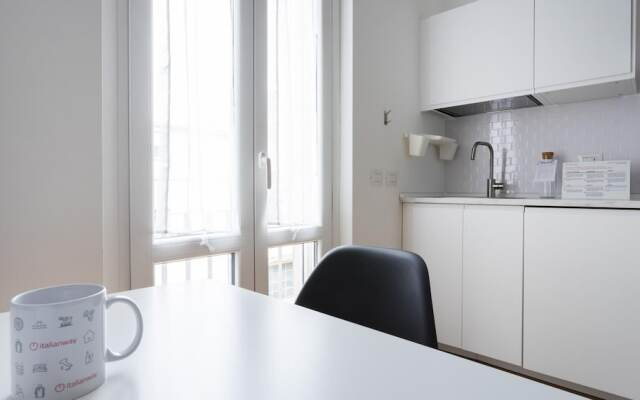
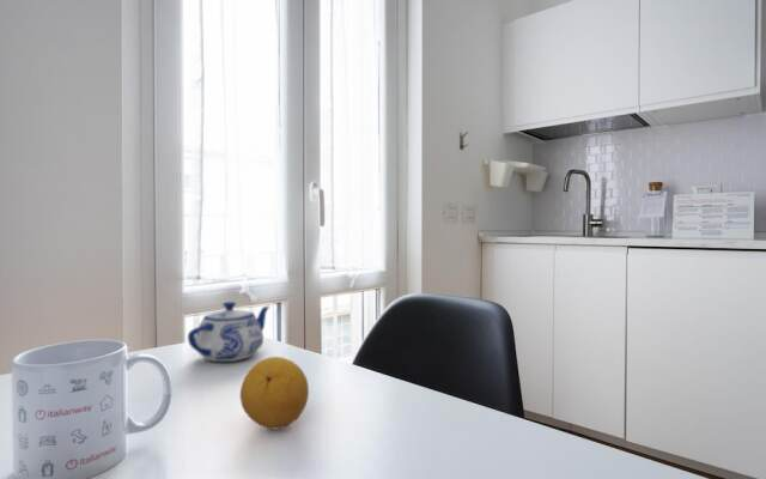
+ fruit [239,356,310,430]
+ teapot [187,301,272,363]
